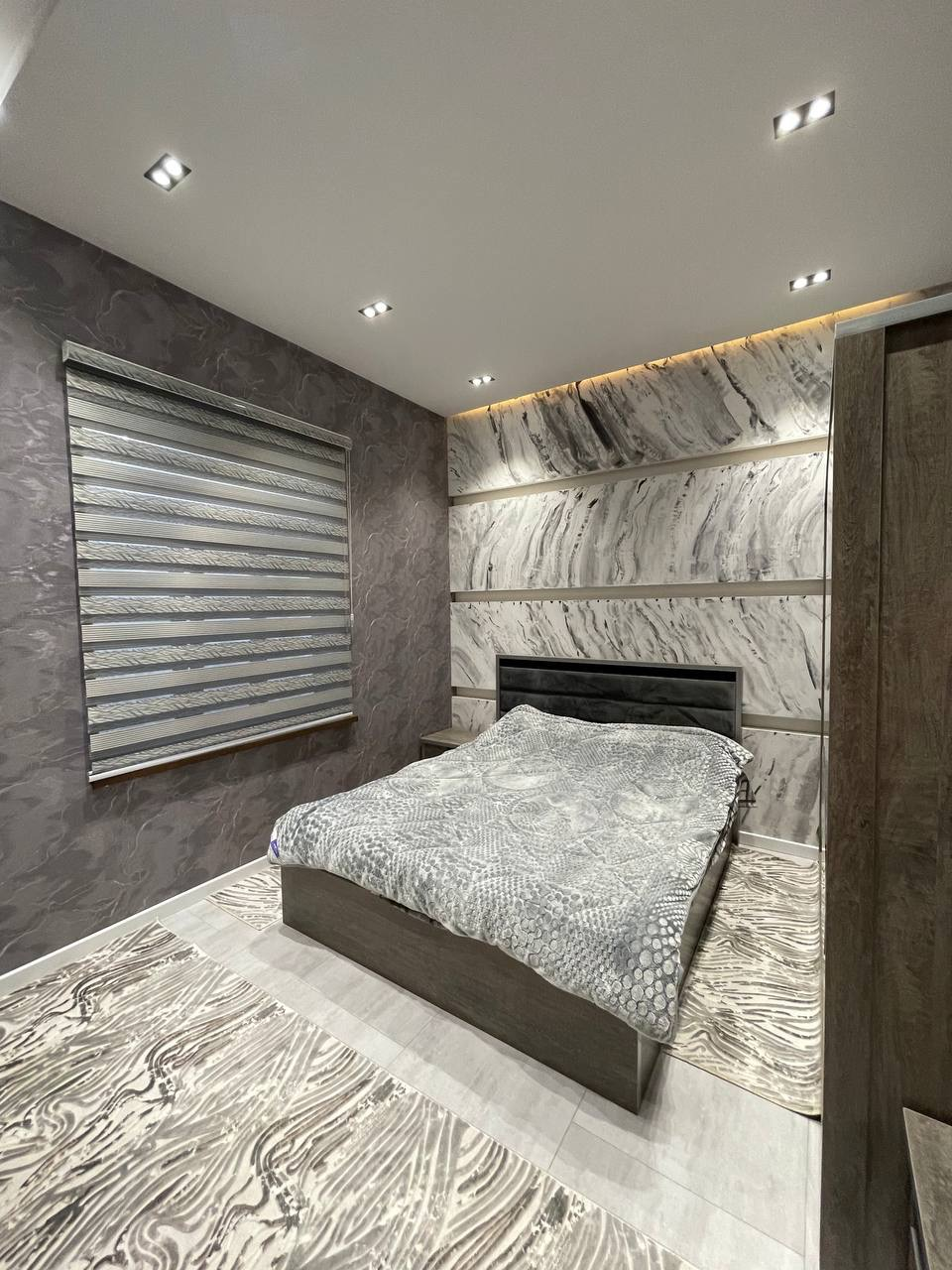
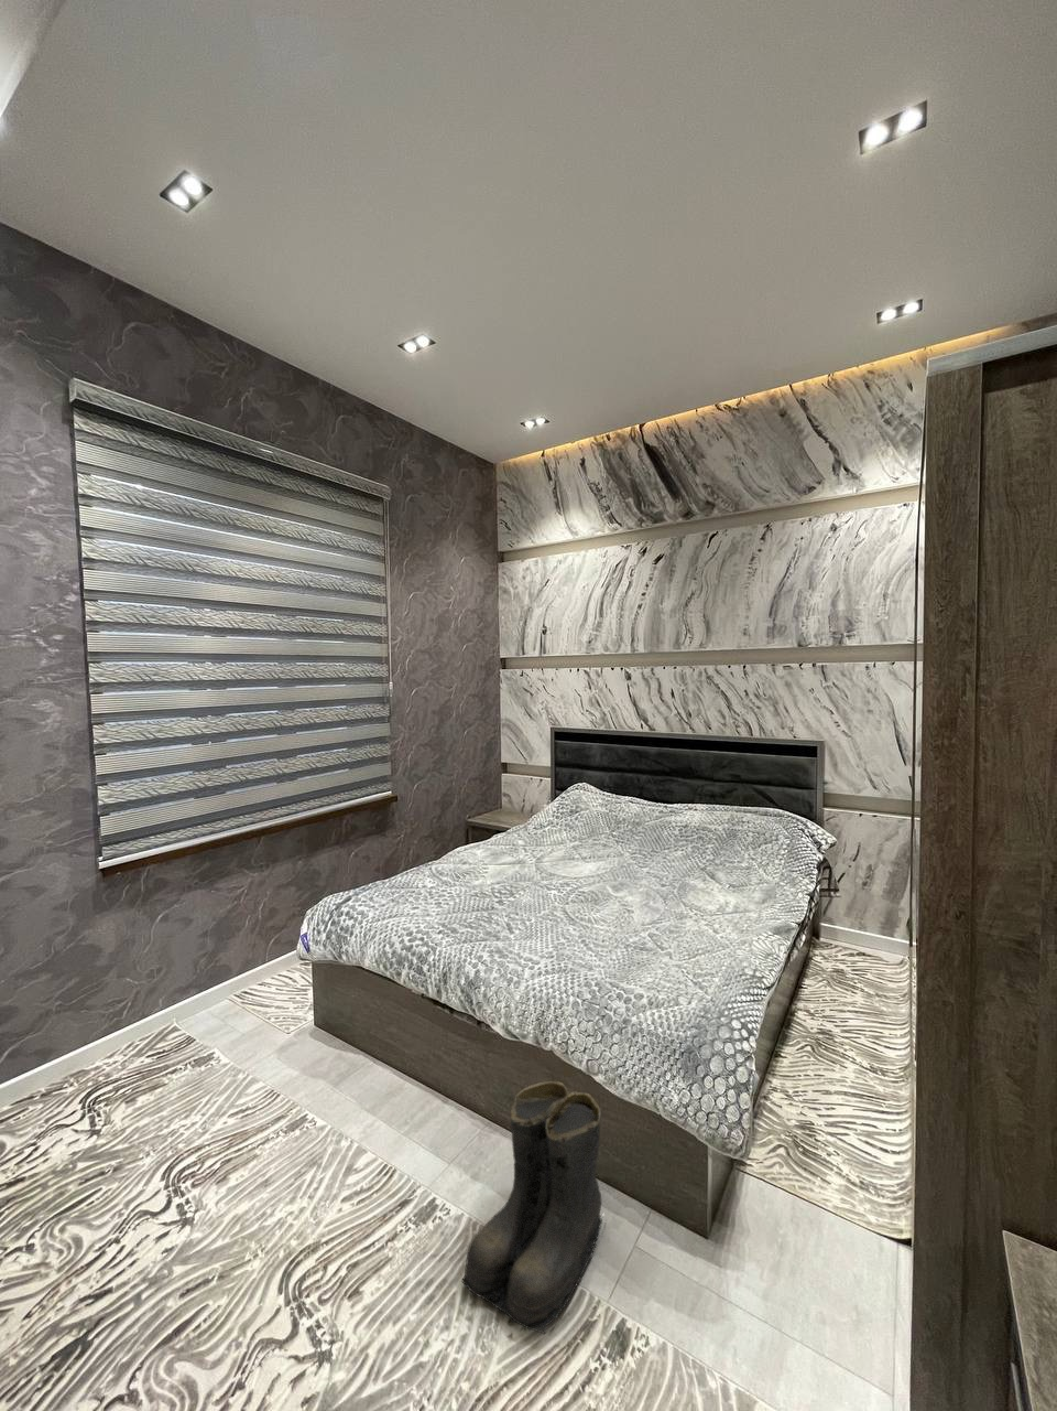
+ boots [461,1080,607,1337]
